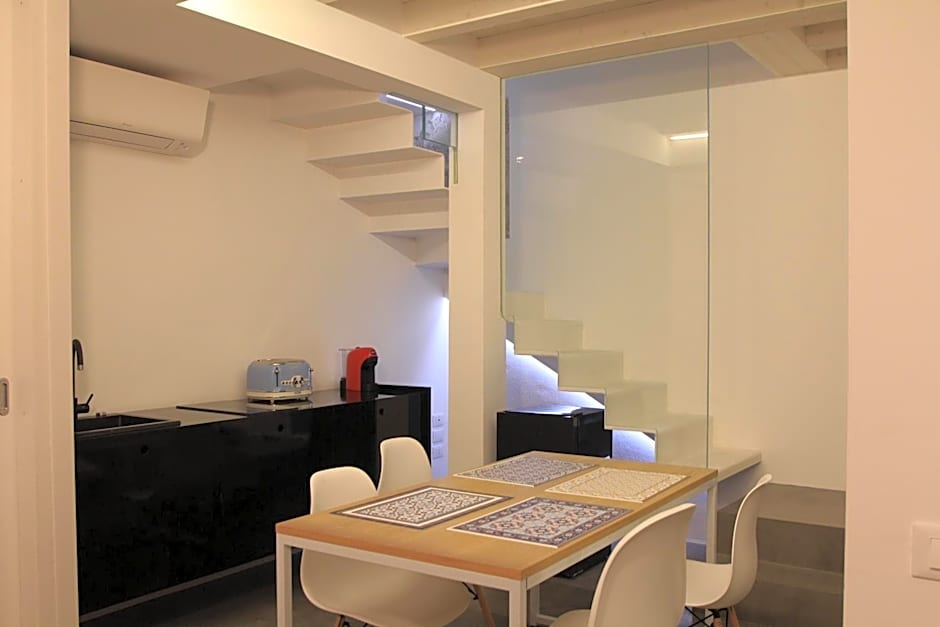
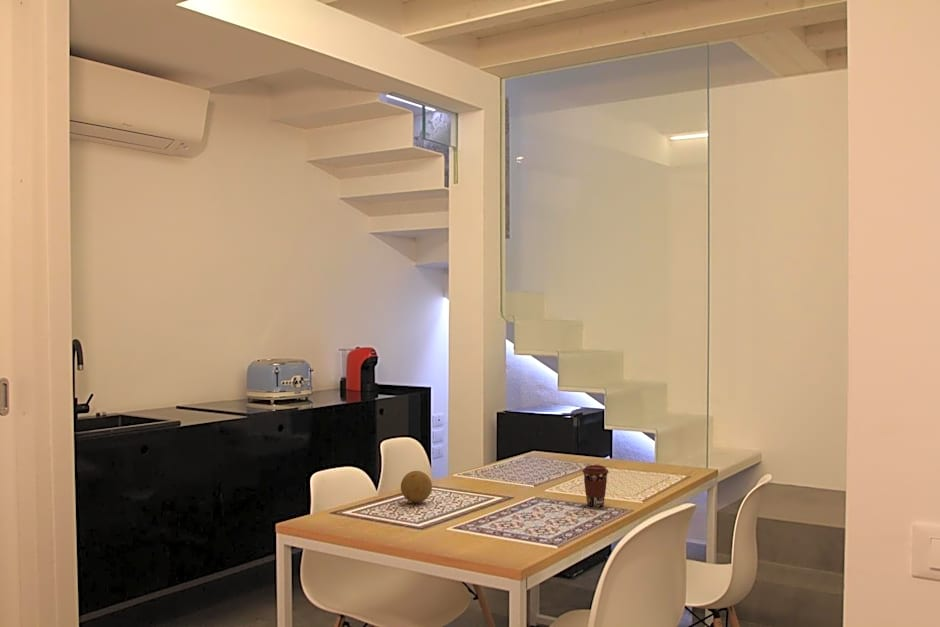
+ coffee cup [581,464,609,508]
+ fruit [400,470,433,504]
